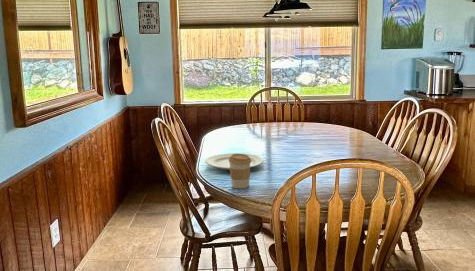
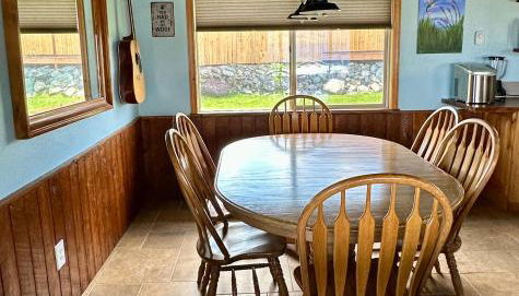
- chinaware [204,152,265,172]
- coffee cup [228,153,251,189]
